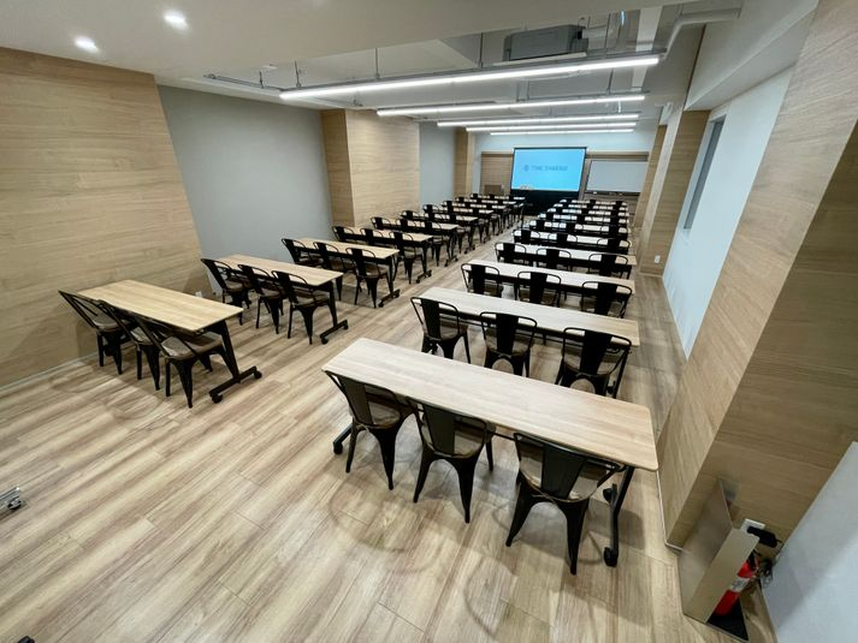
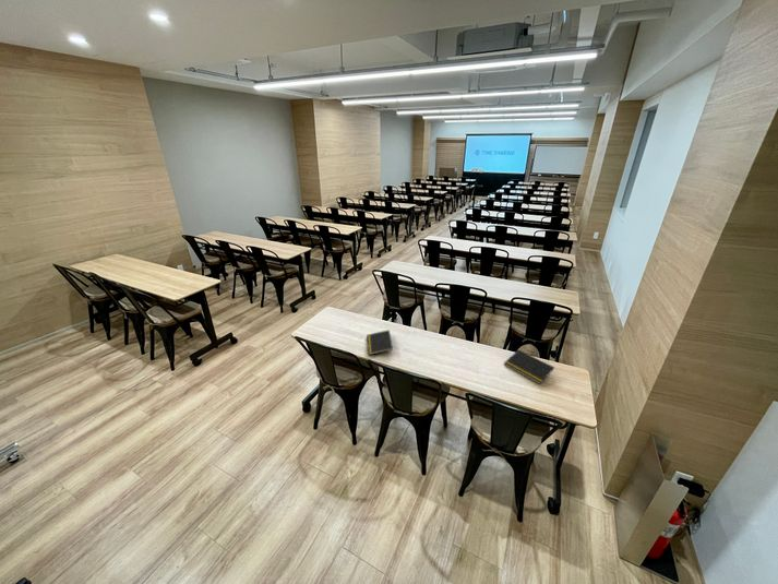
+ notepad [366,329,394,356]
+ notepad [503,348,555,385]
